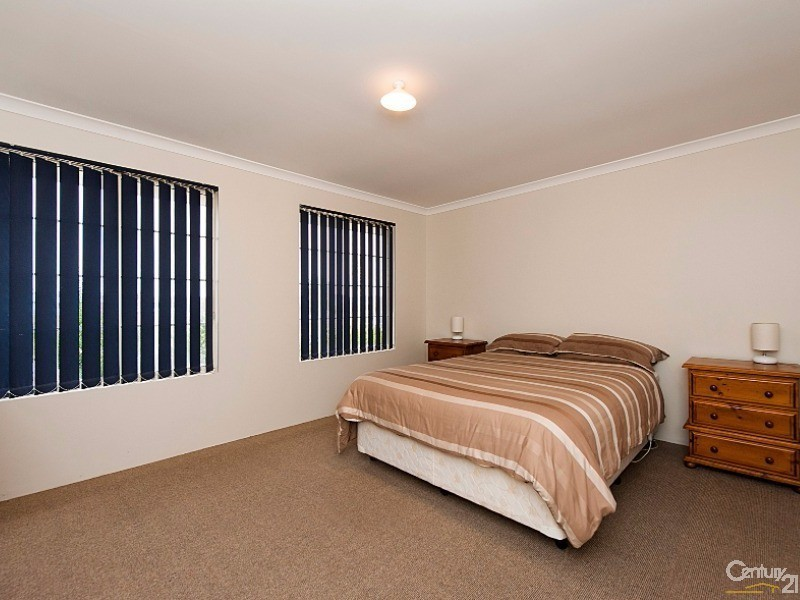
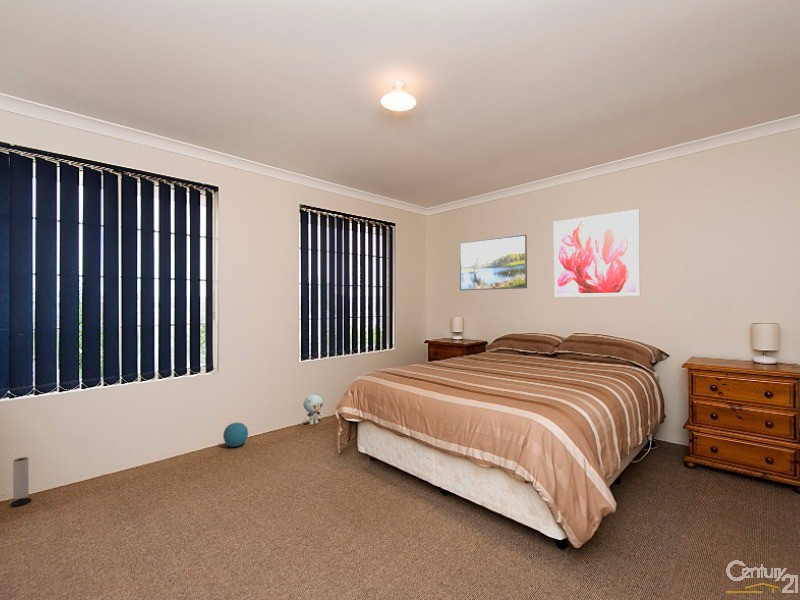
+ wall art [553,208,641,298]
+ plush toy [302,394,324,426]
+ ball [222,422,249,448]
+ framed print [459,234,528,291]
+ speaker [10,456,32,508]
